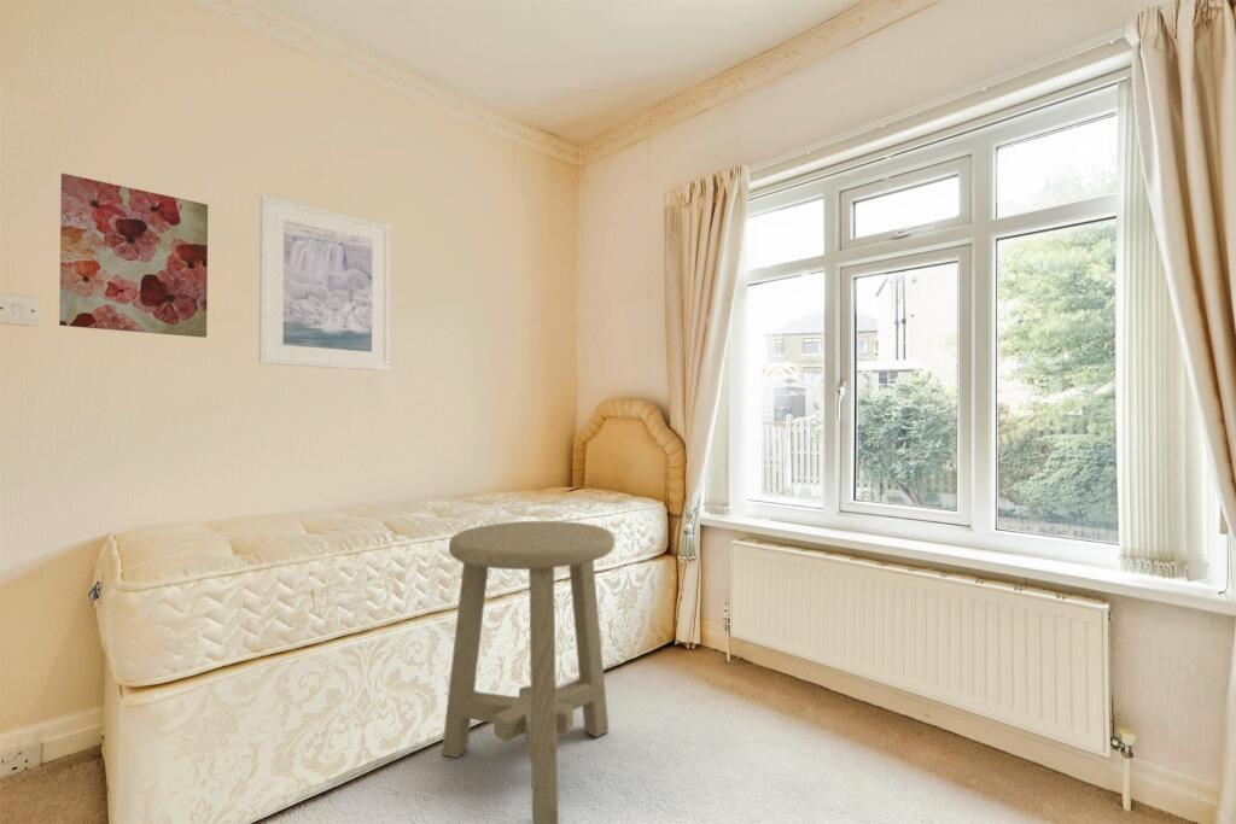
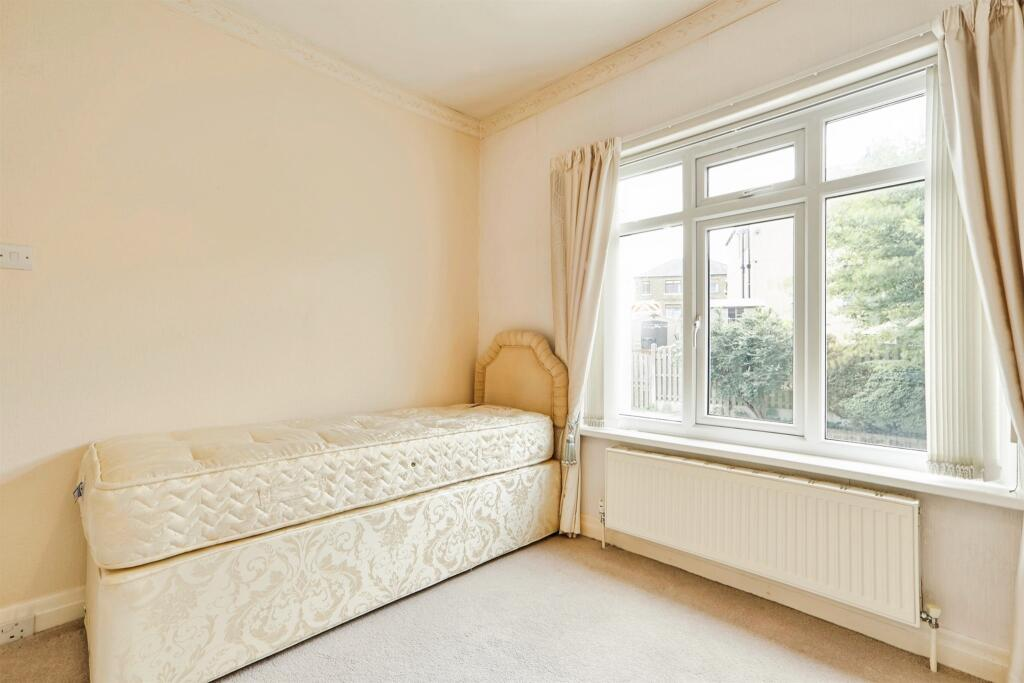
- wall art [58,173,209,339]
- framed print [258,194,391,373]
- stool [441,520,616,824]
